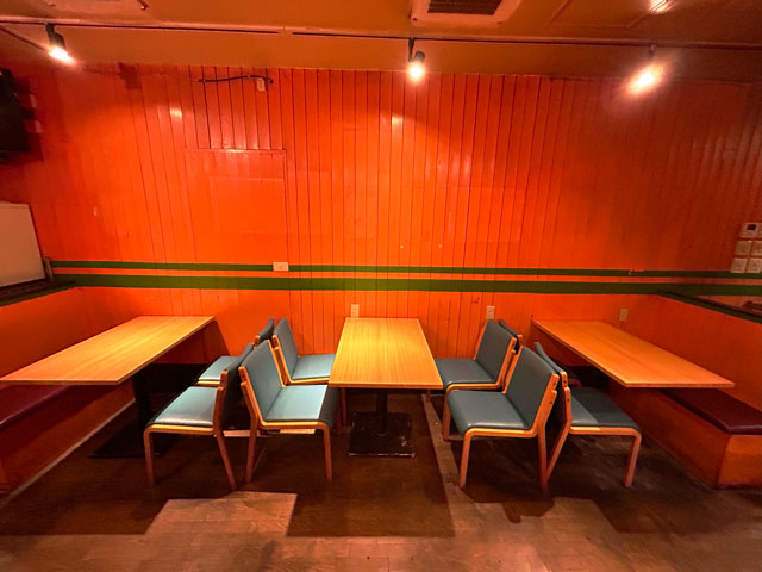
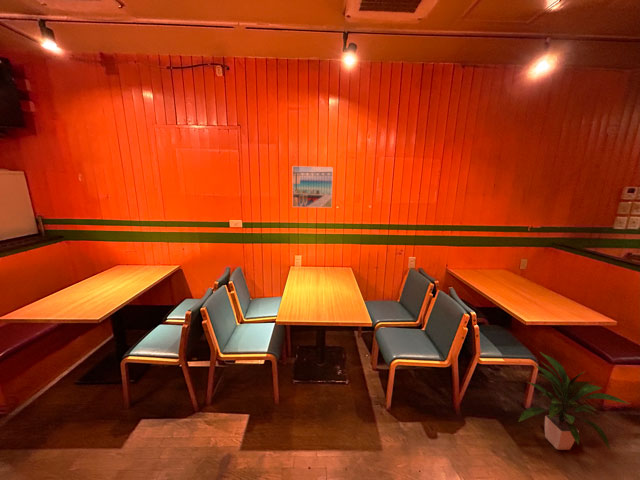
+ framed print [292,165,334,209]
+ indoor plant [517,351,631,451]
